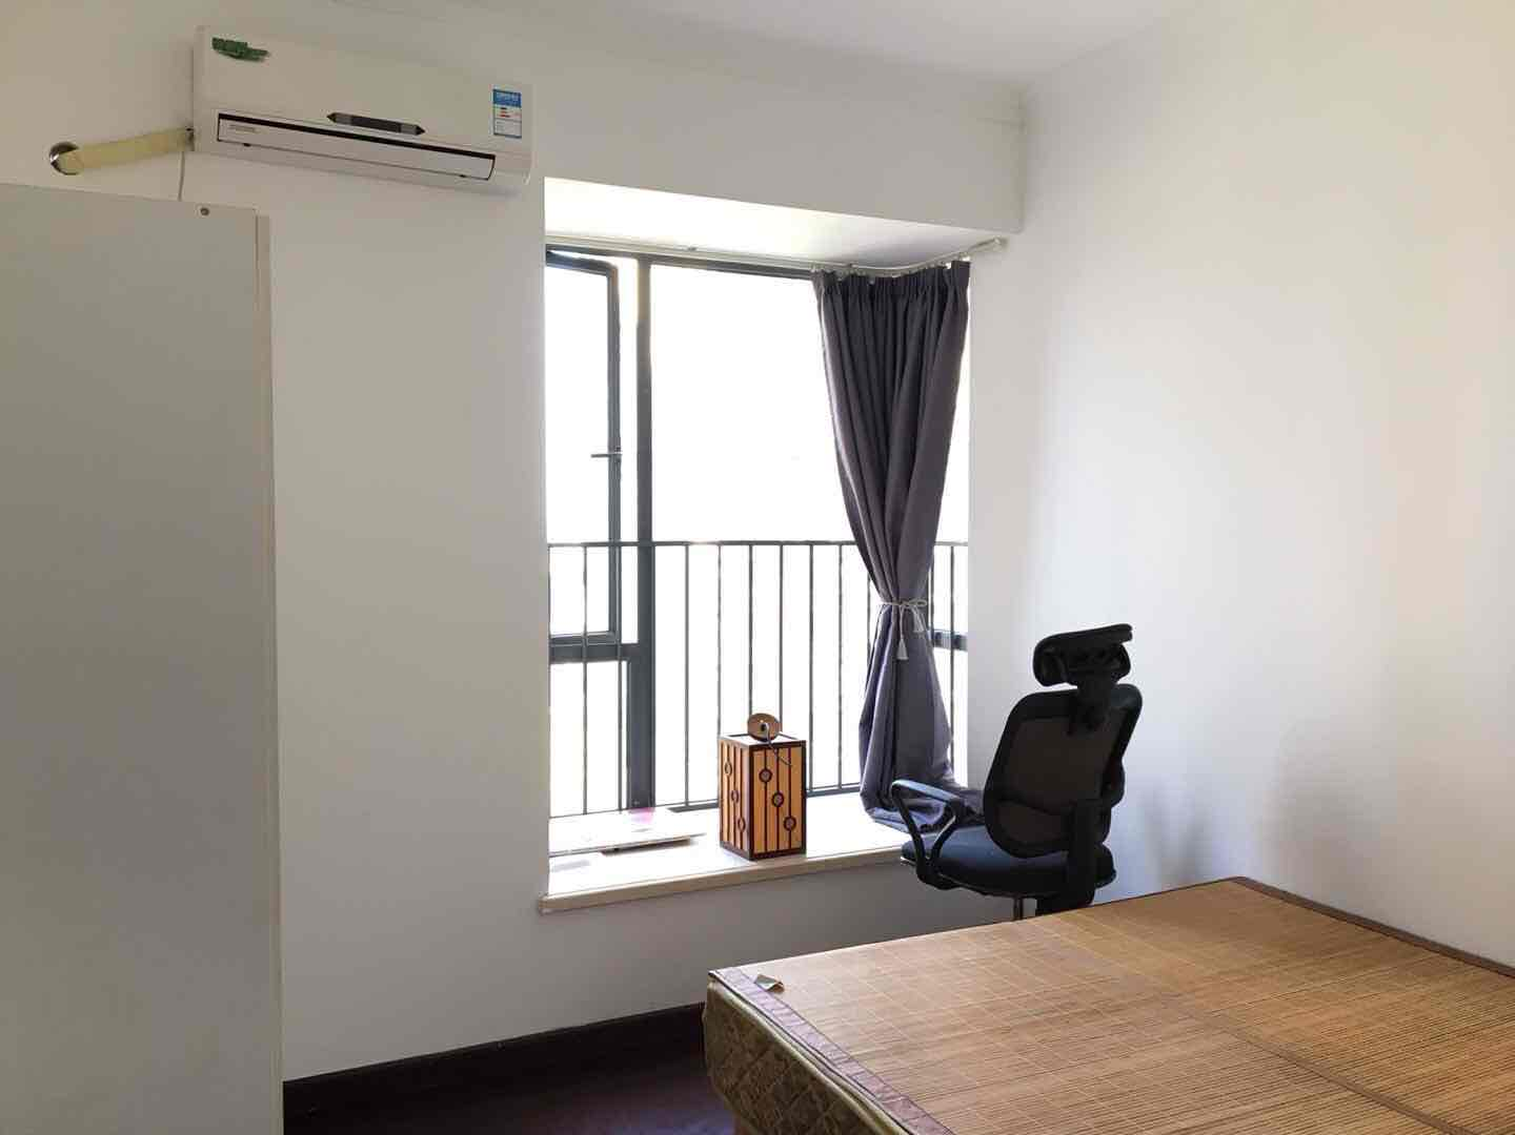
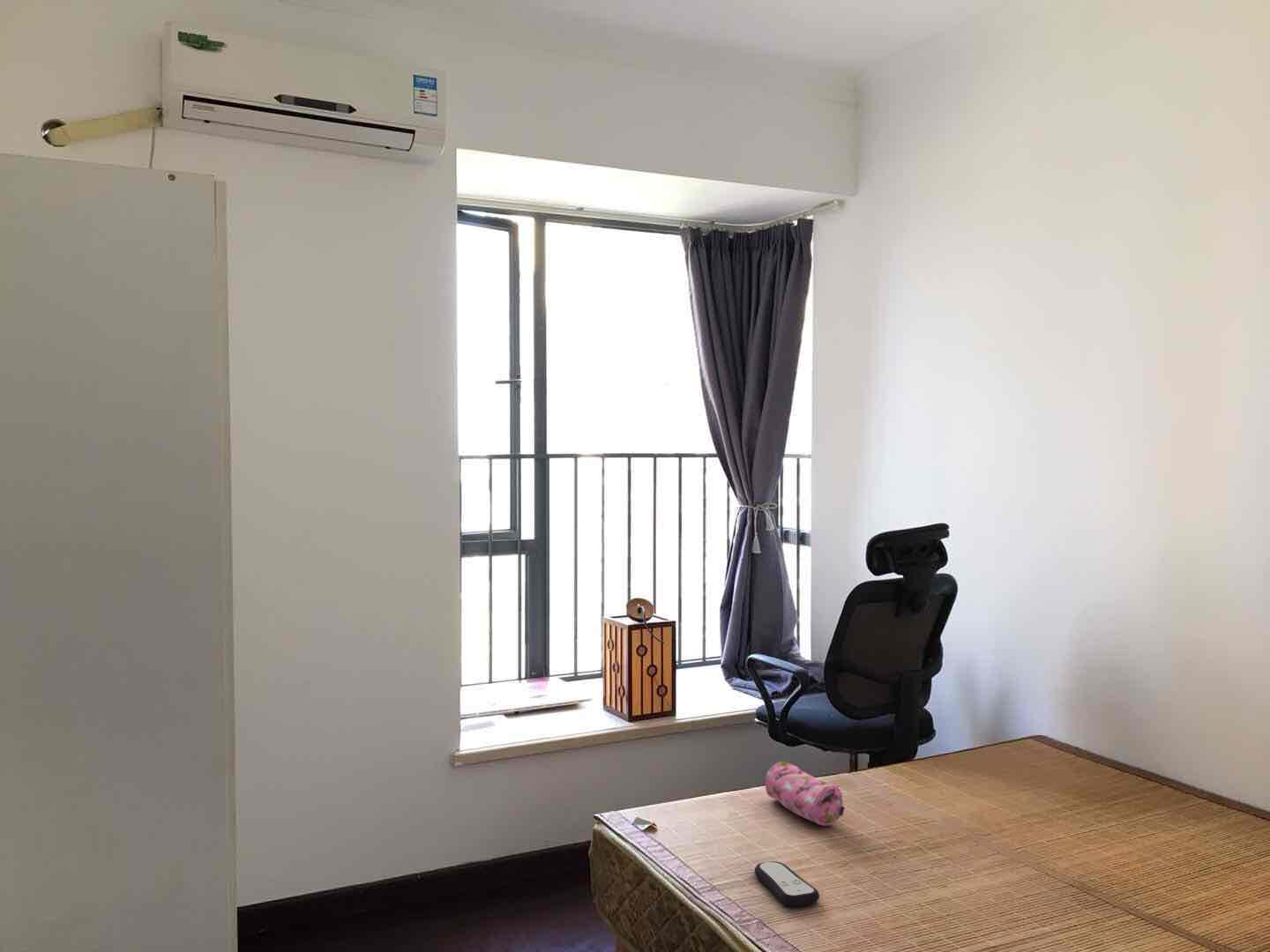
+ pencil case [765,761,846,827]
+ remote control [753,860,820,907]
